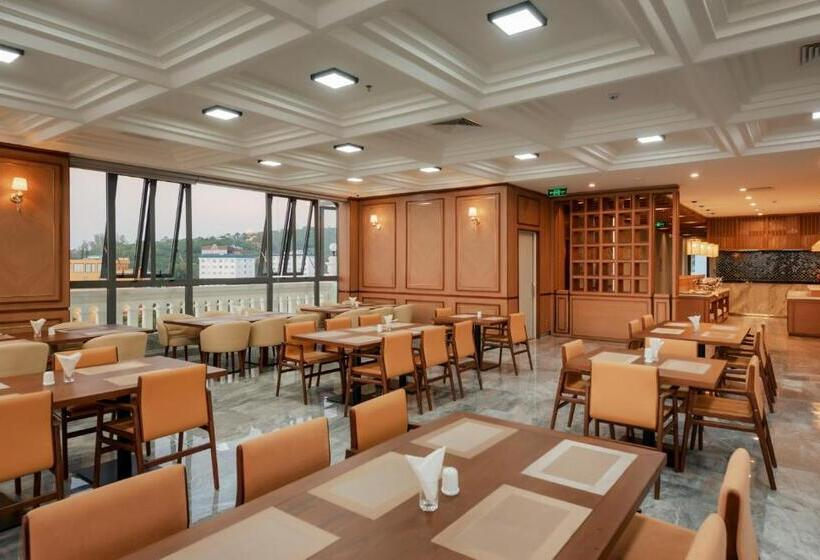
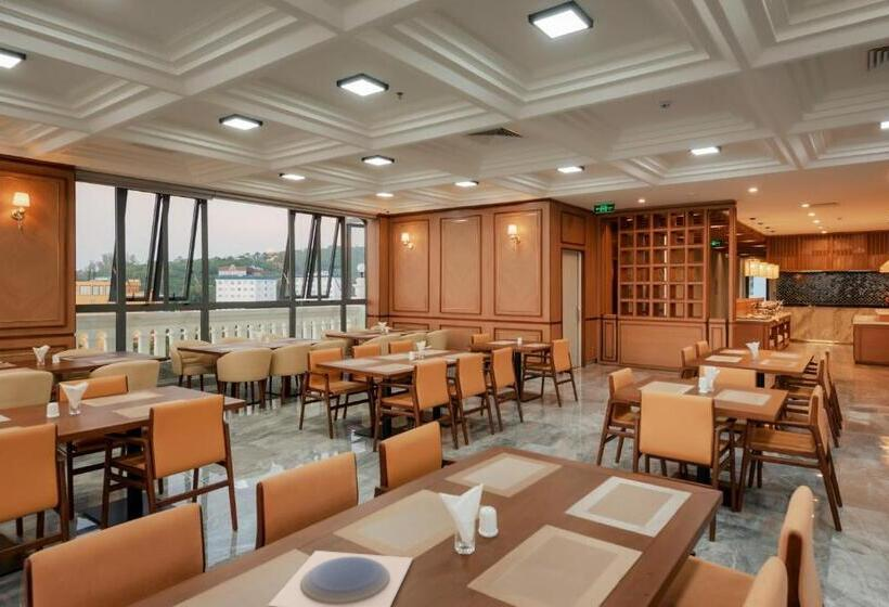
+ plate [267,550,414,607]
